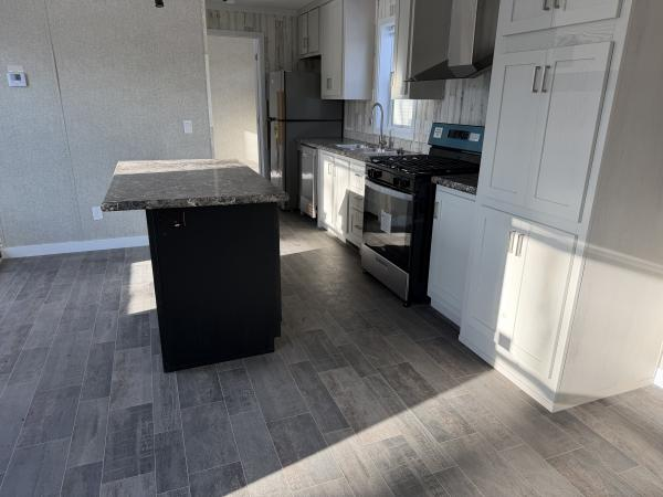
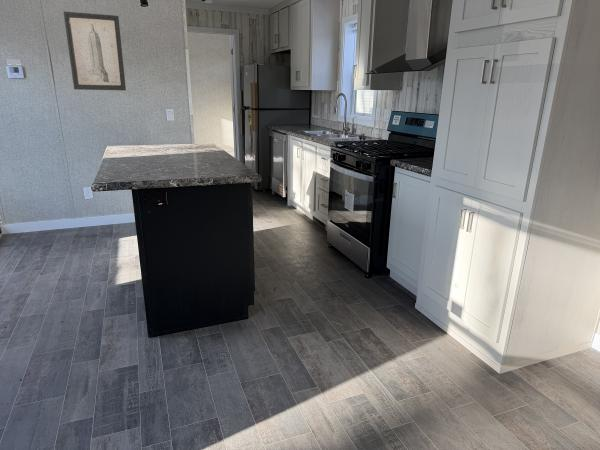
+ wall art [63,11,127,91]
